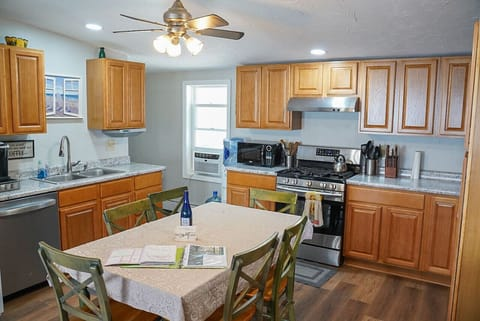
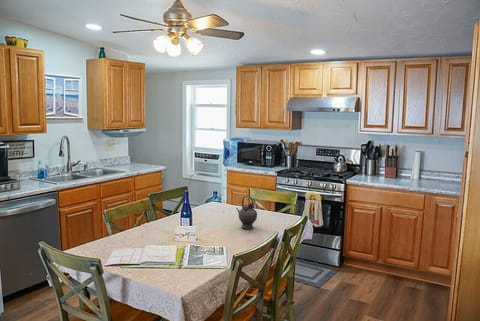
+ teapot [235,194,258,230]
